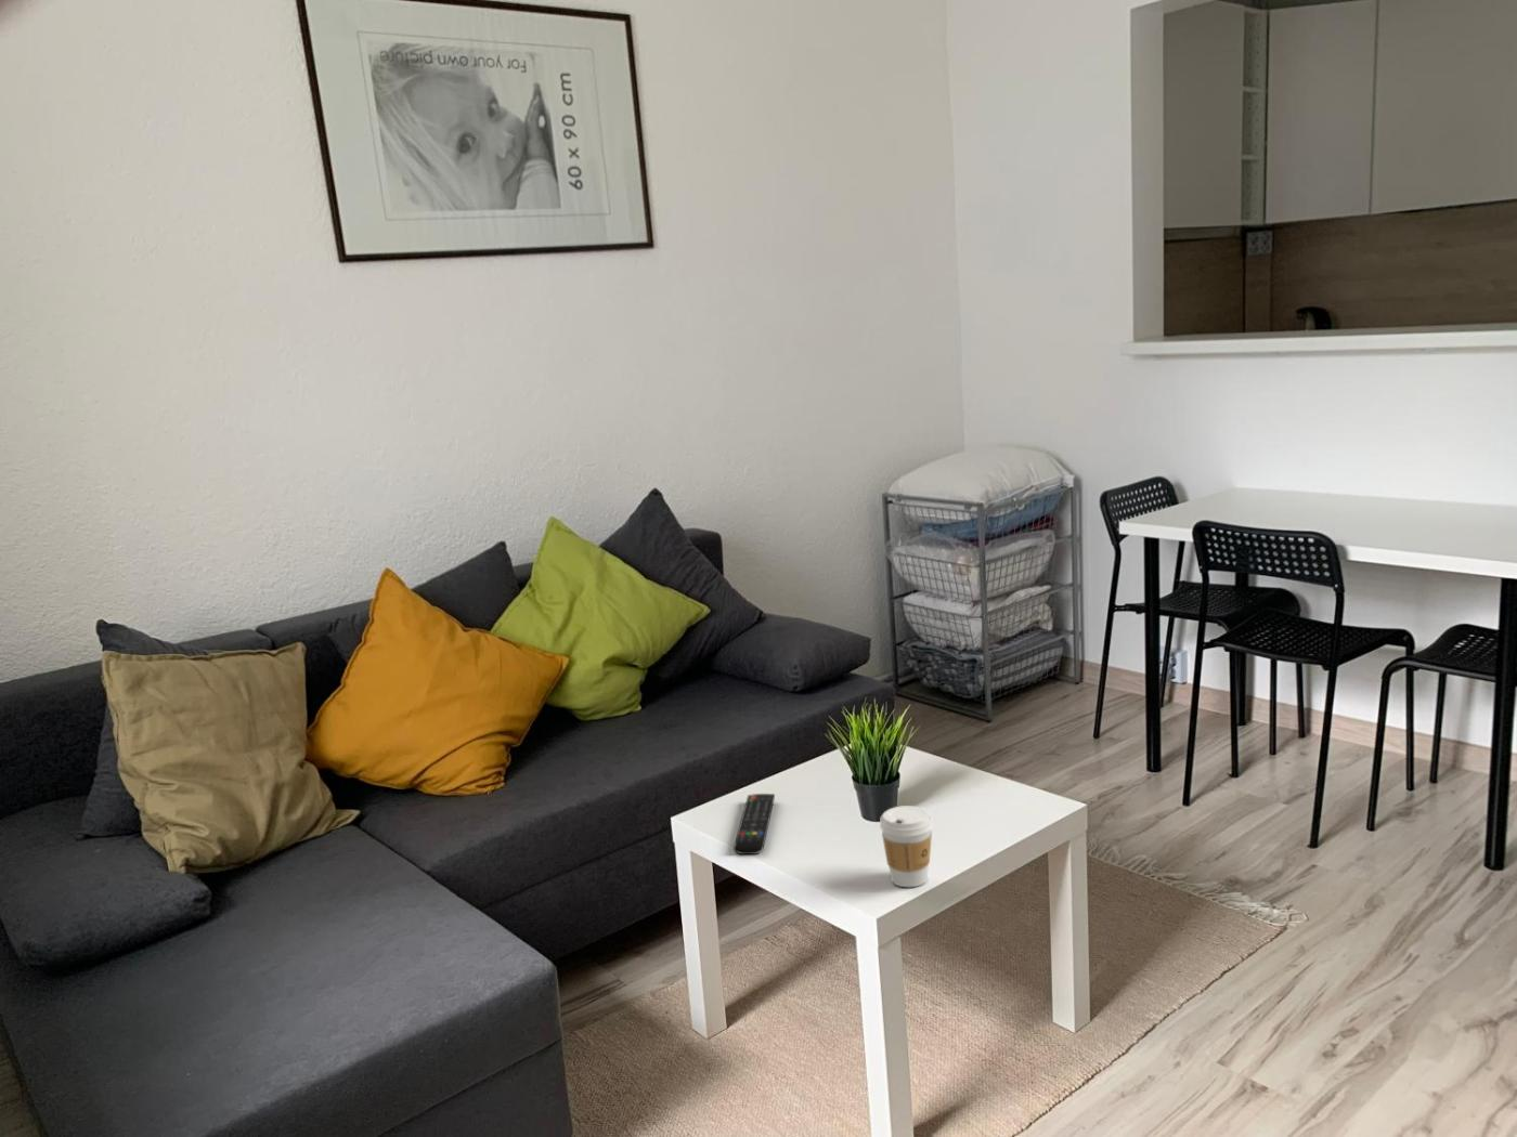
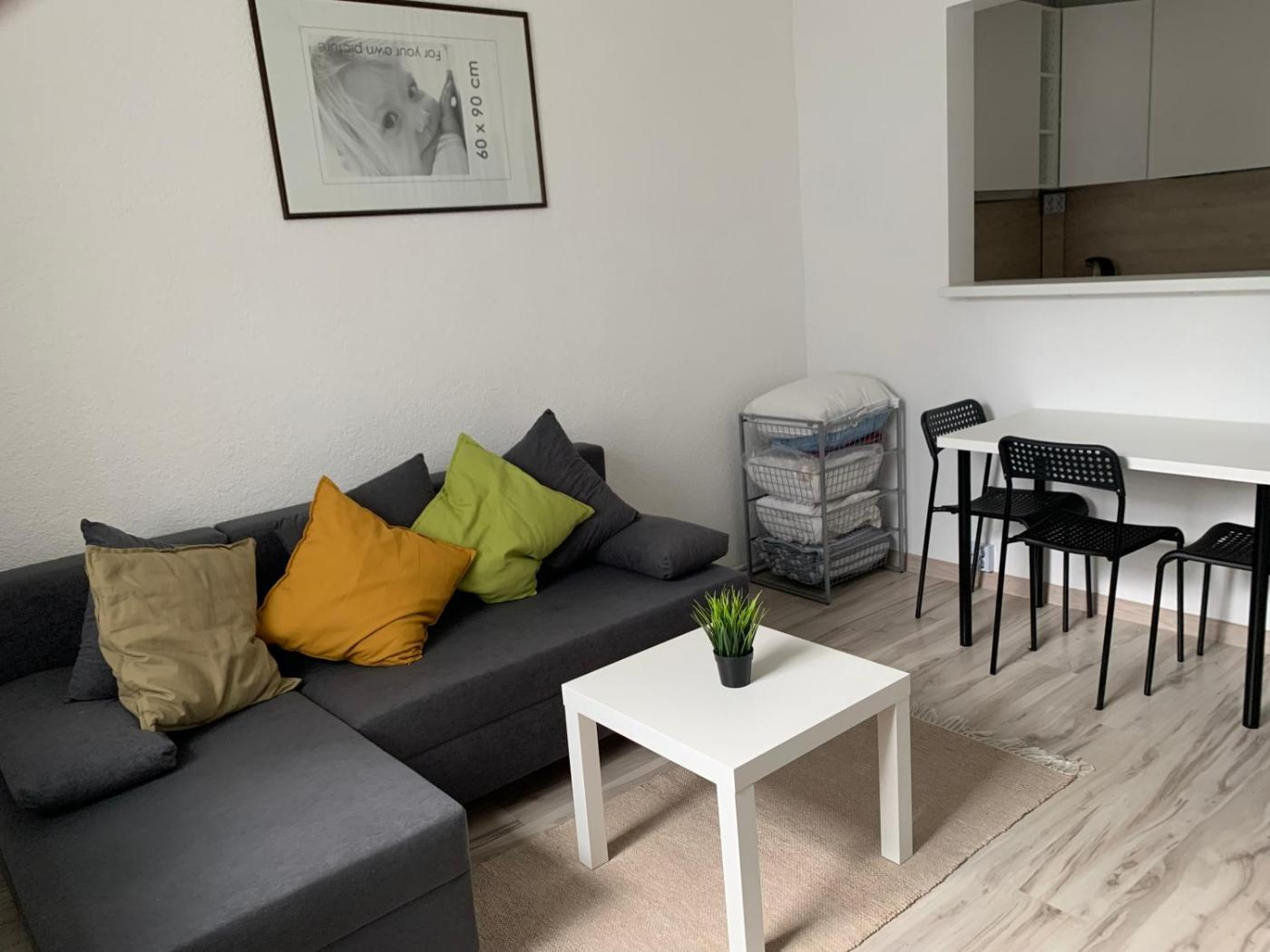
- remote control [732,793,776,855]
- coffee cup [879,805,934,887]
